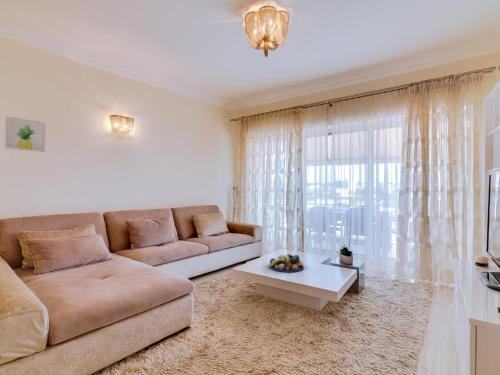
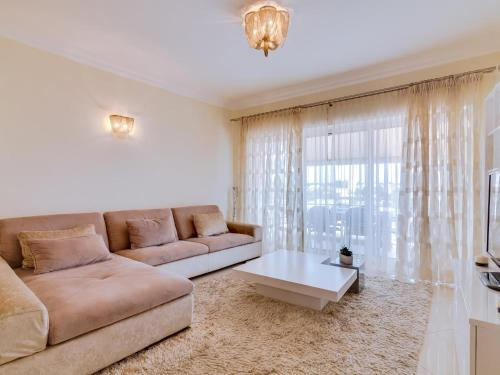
- fruit bowl [268,253,305,273]
- wall art [4,115,47,153]
